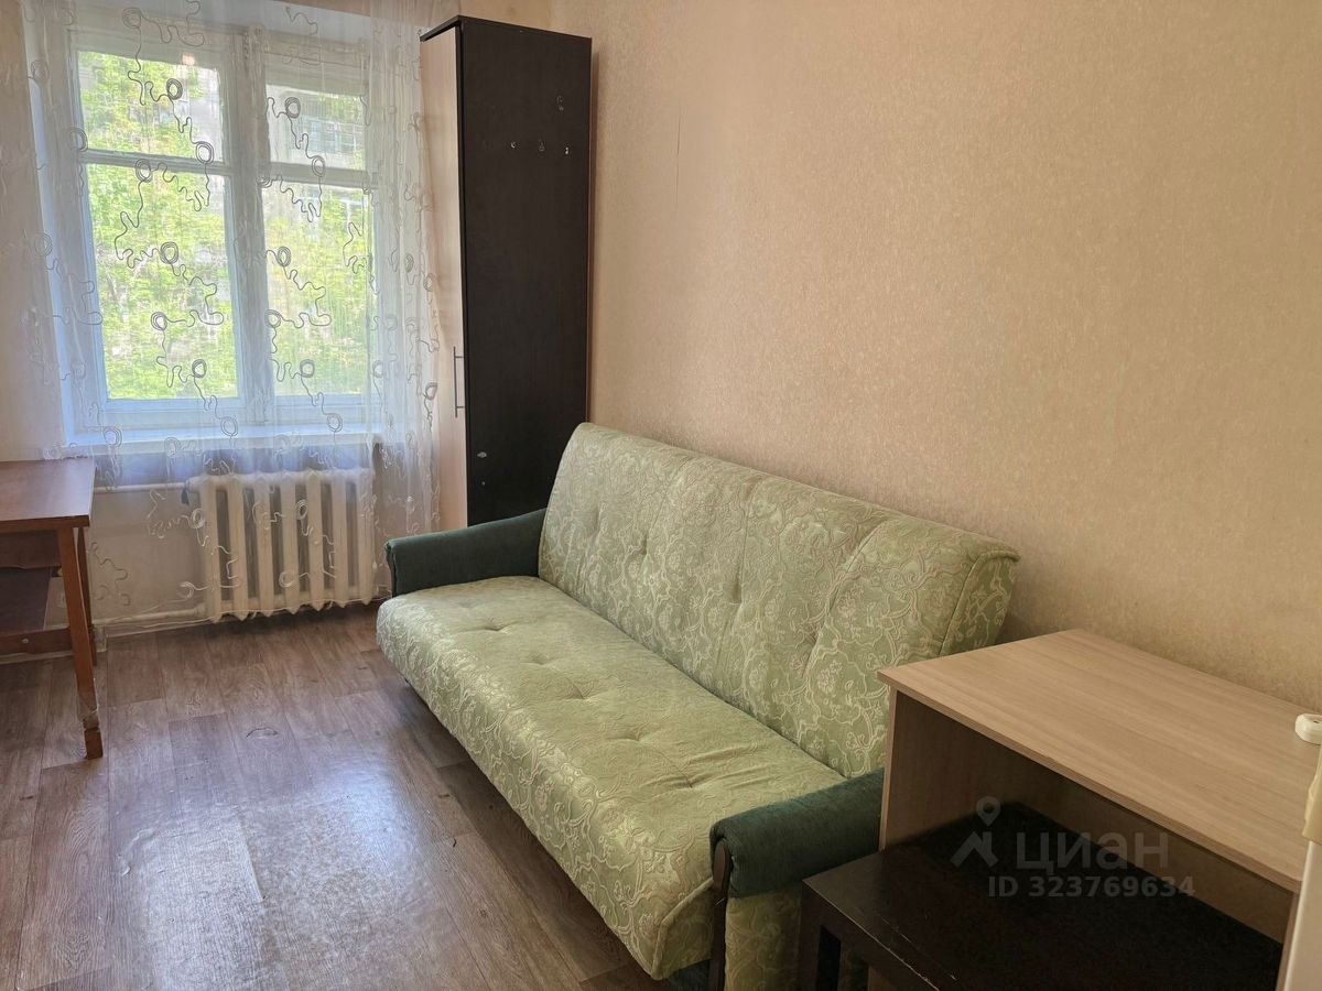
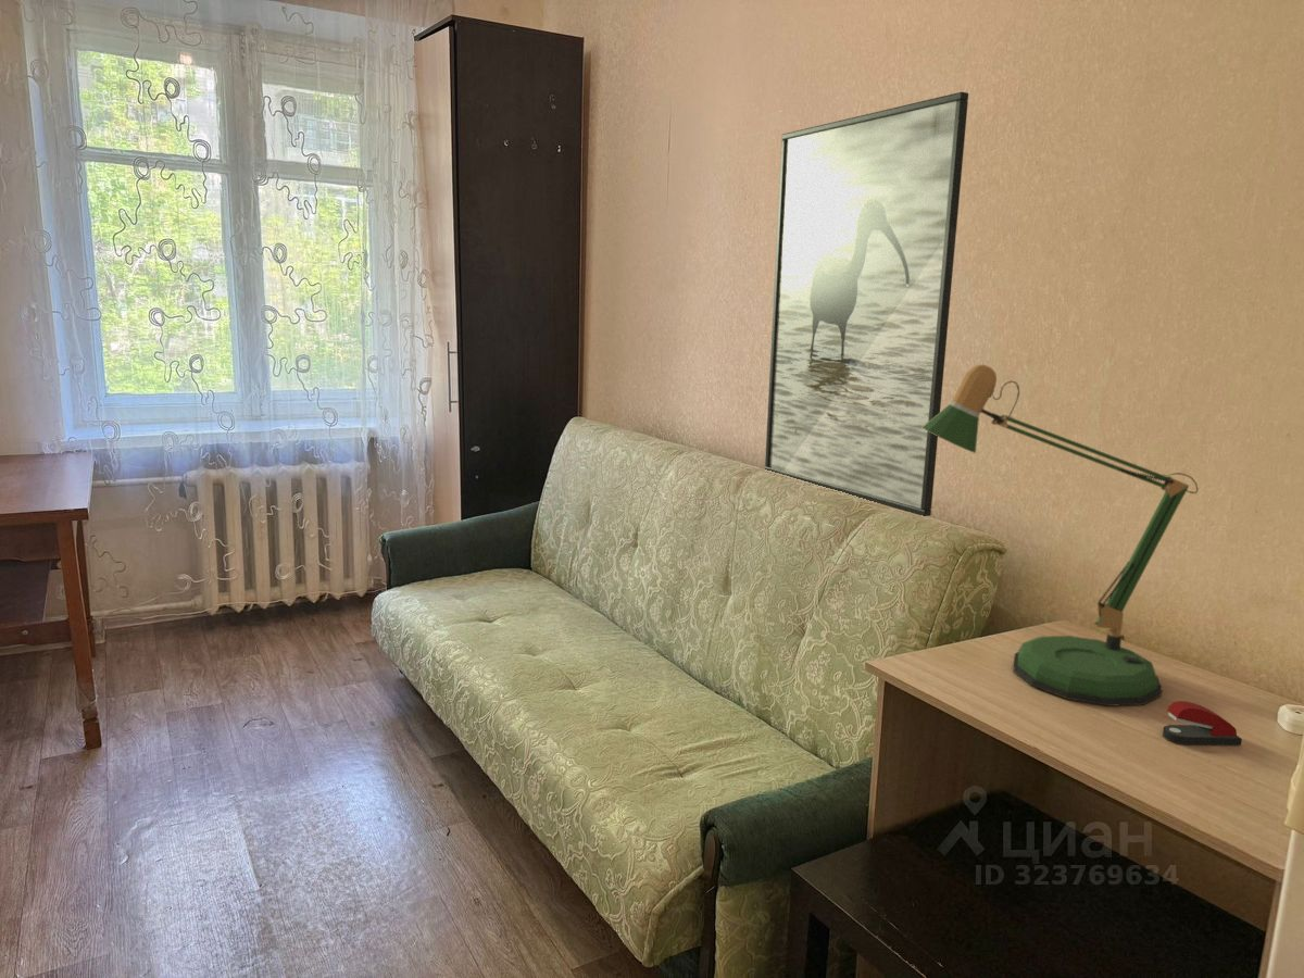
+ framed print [764,91,969,517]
+ desk lamp [921,364,1199,707]
+ stapler [1162,700,1243,747]
